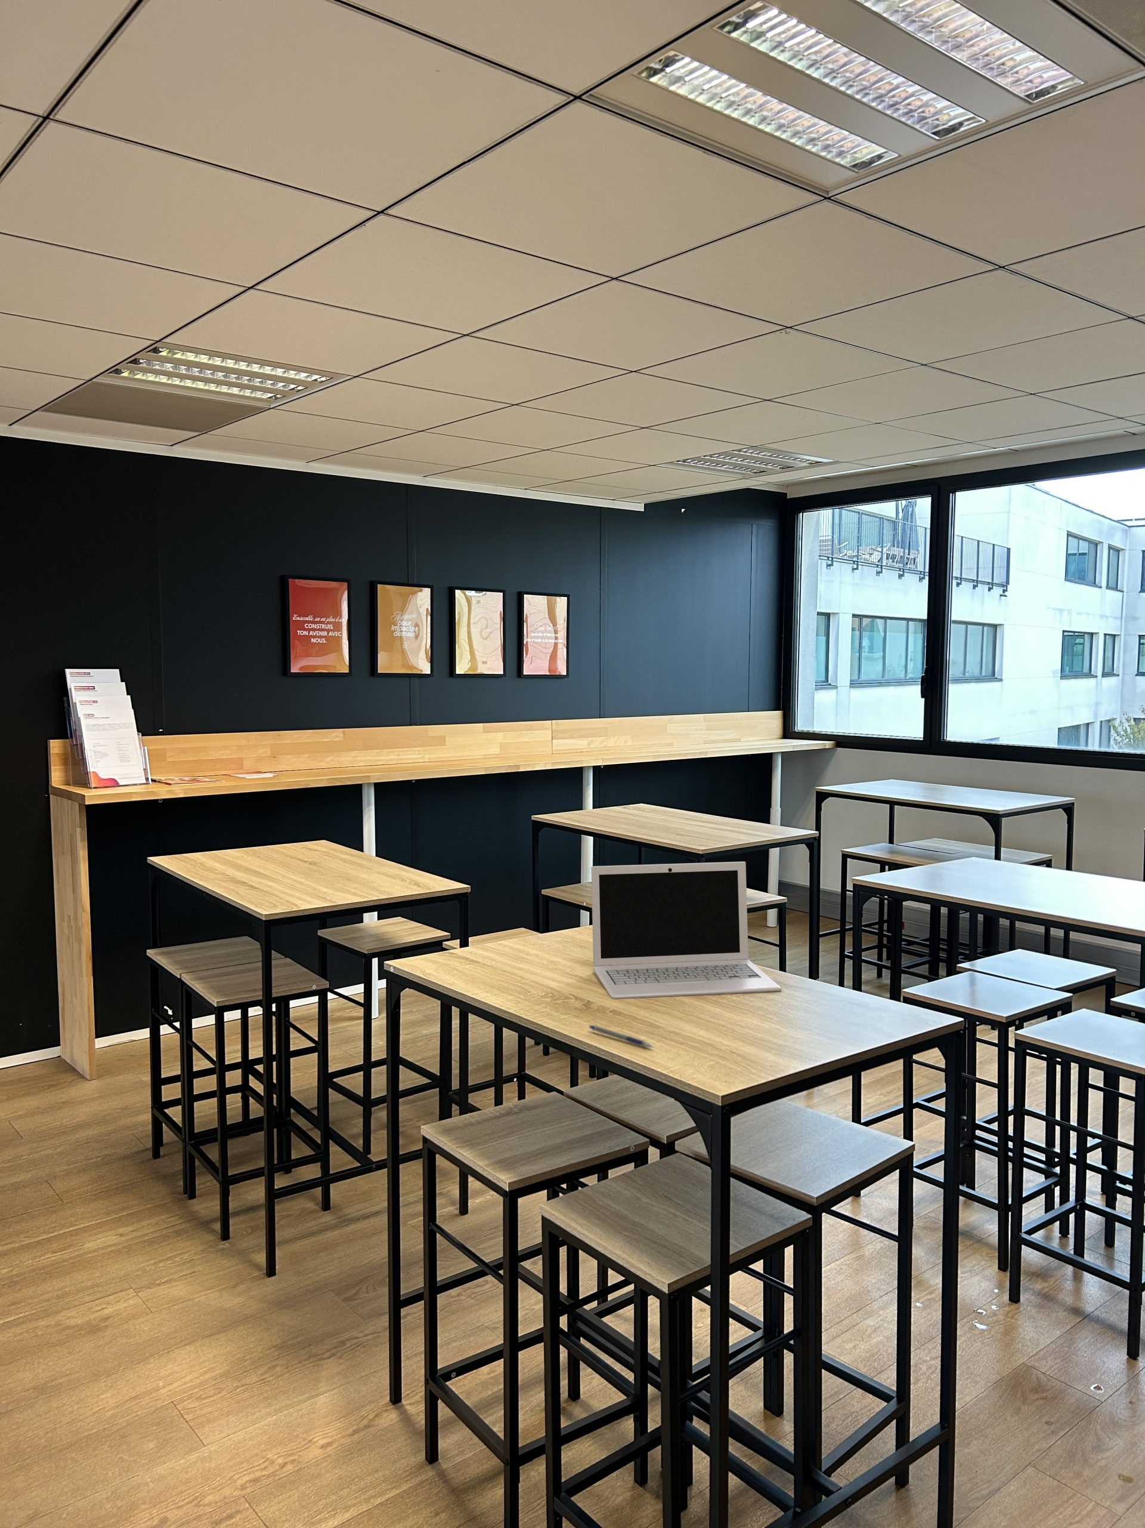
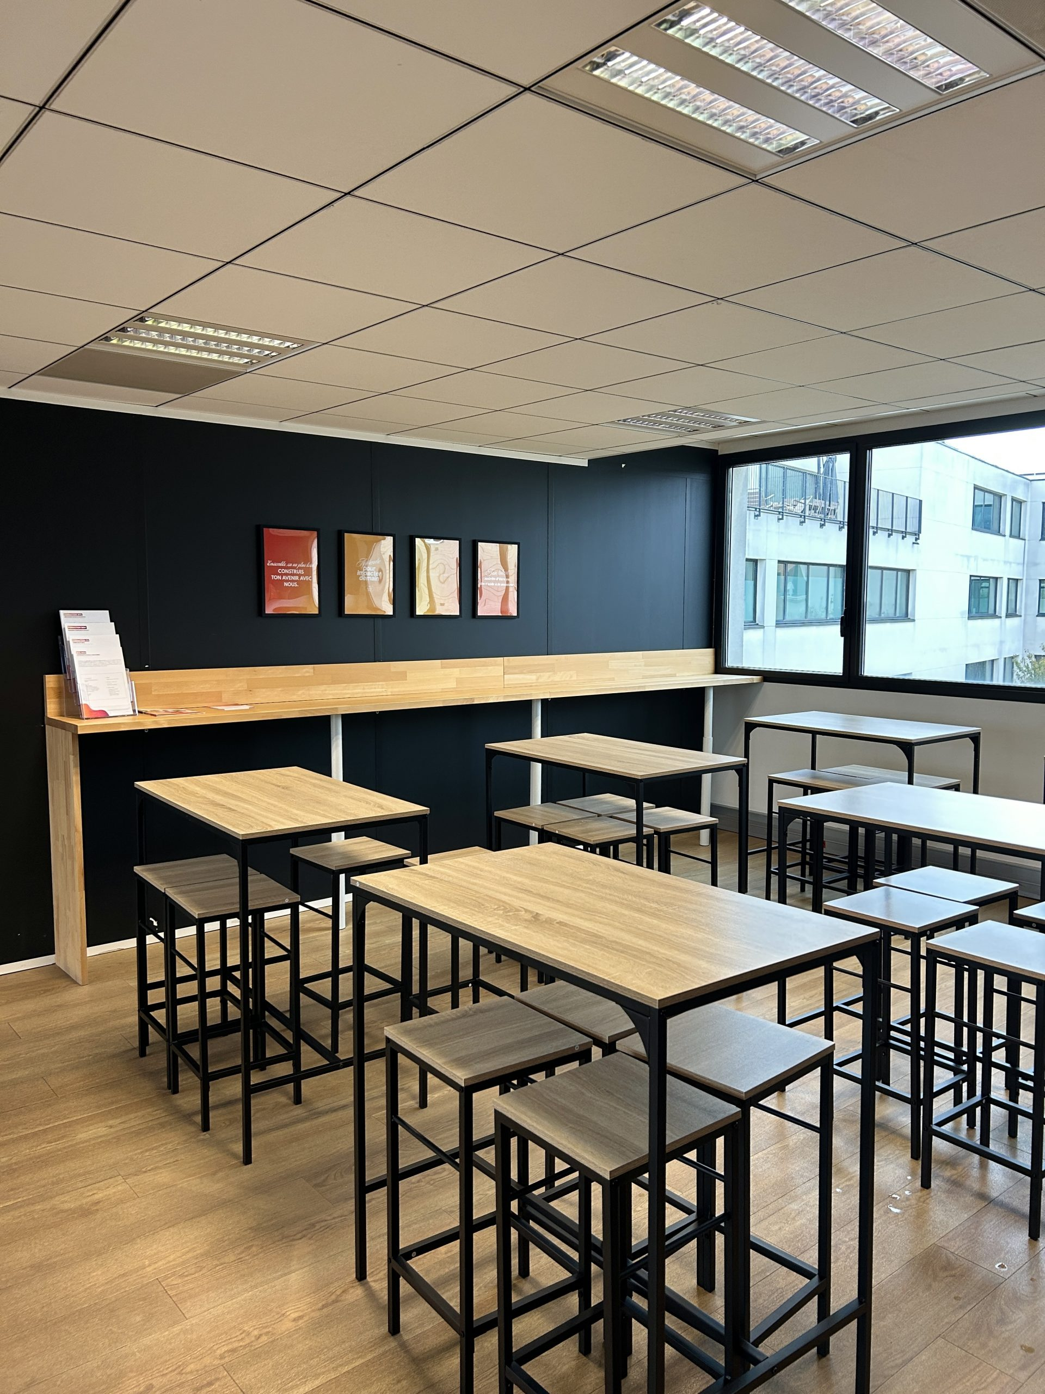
- pen [588,1025,654,1048]
- laptop [591,861,783,1000]
